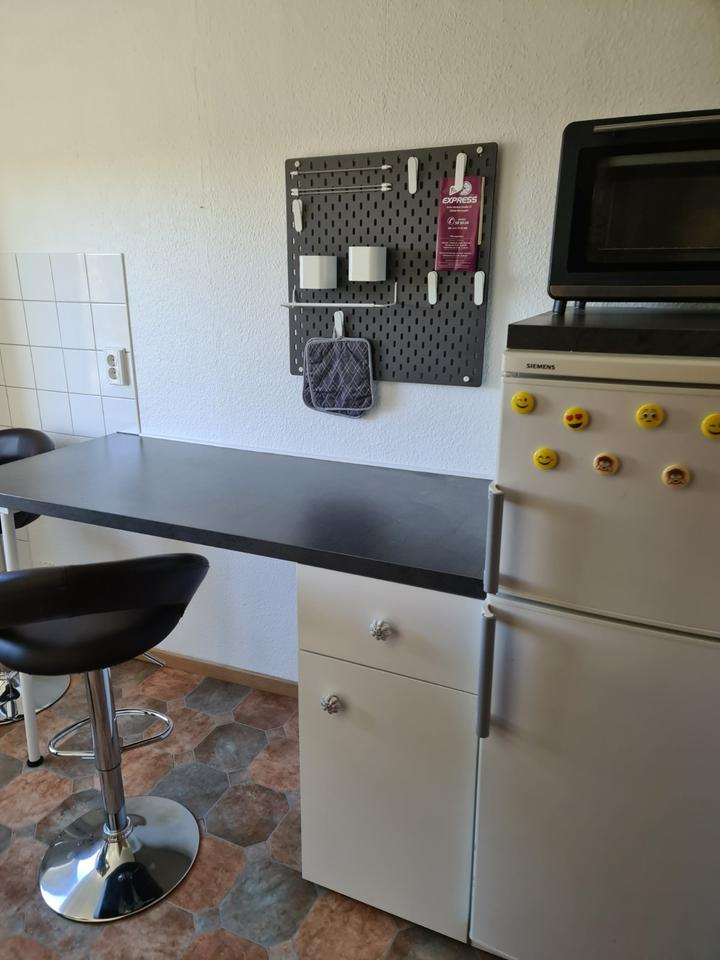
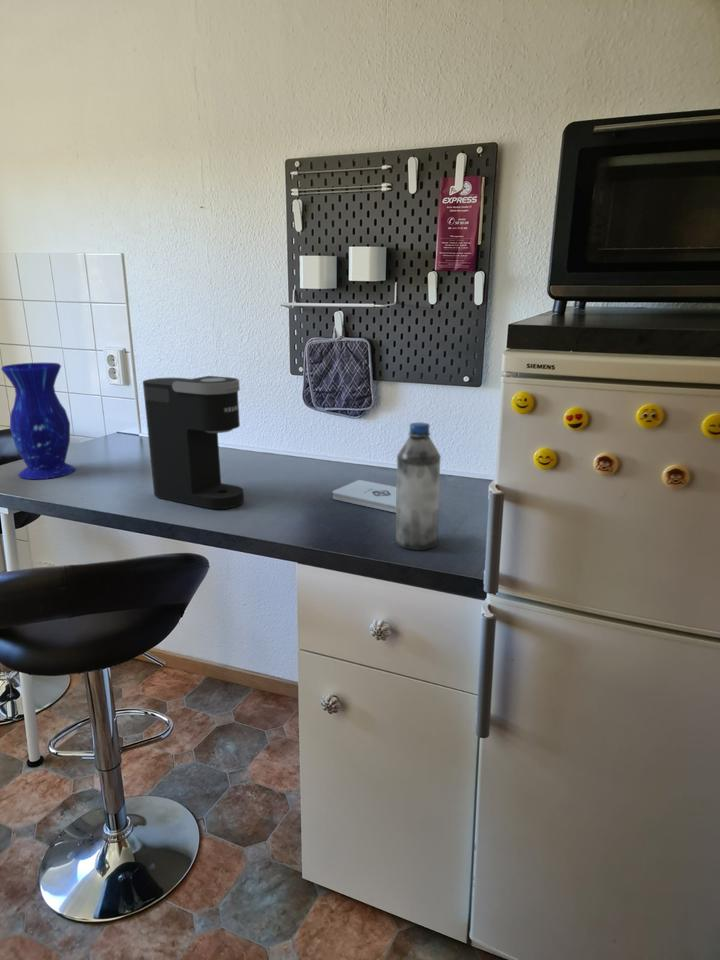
+ coffee maker [142,375,245,510]
+ water bottle [395,422,442,551]
+ vase [0,362,77,480]
+ notepad [332,479,396,514]
